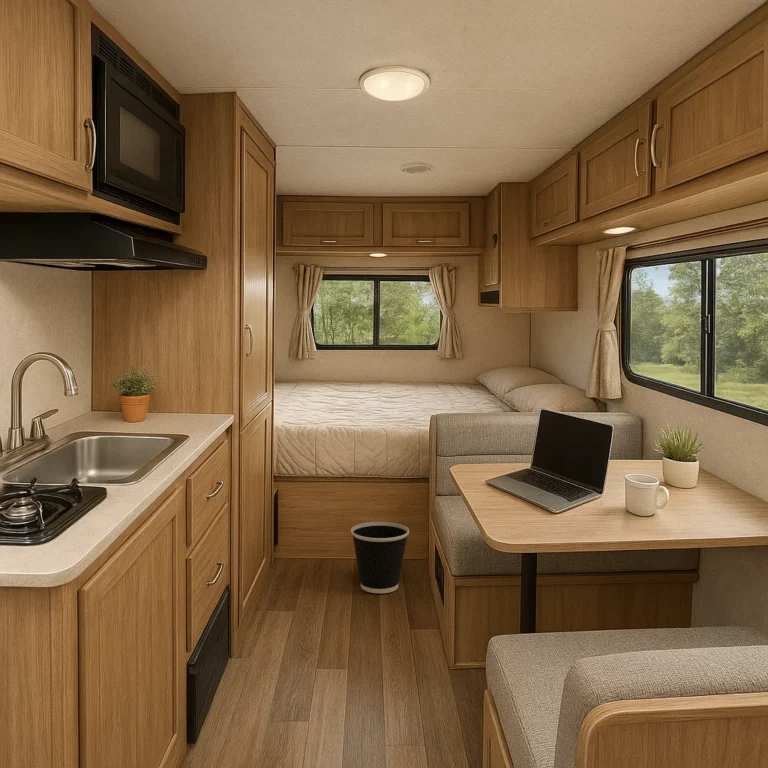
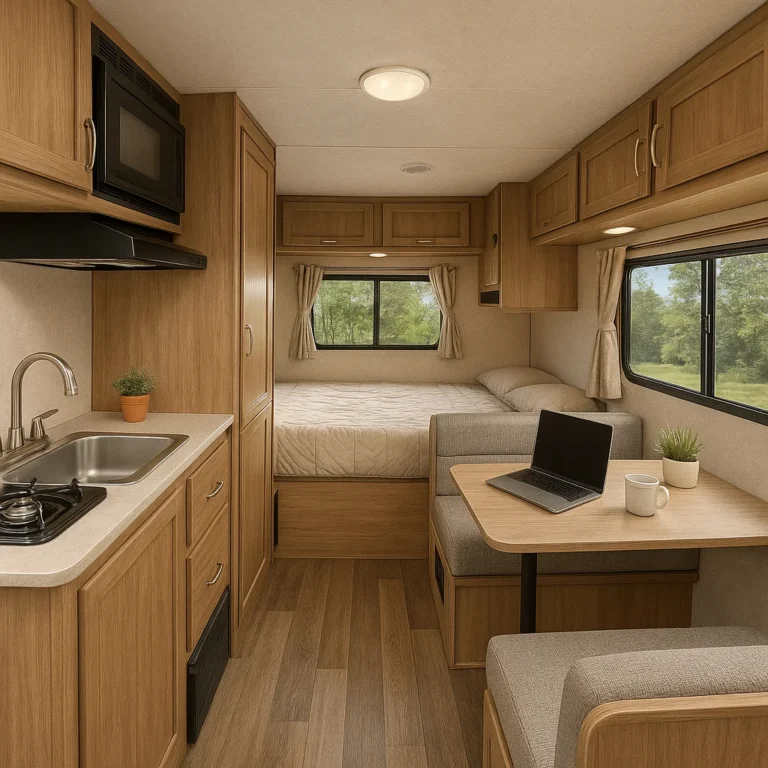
- wastebasket [350,521,410,594]
